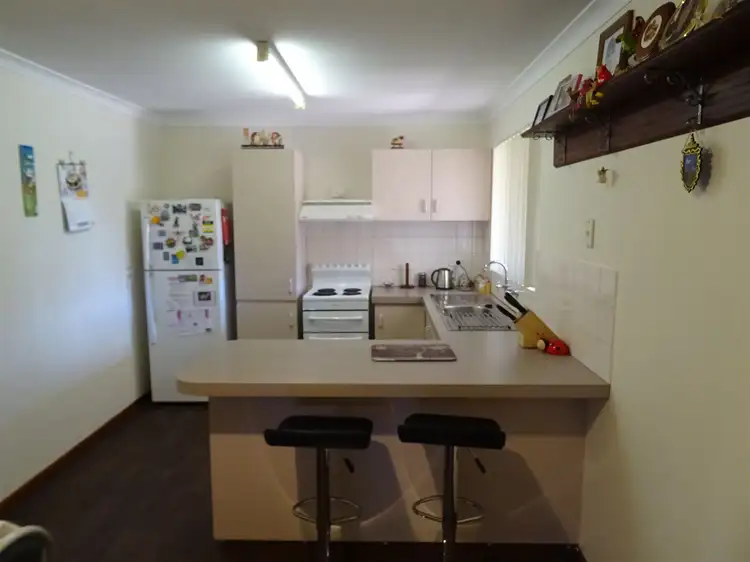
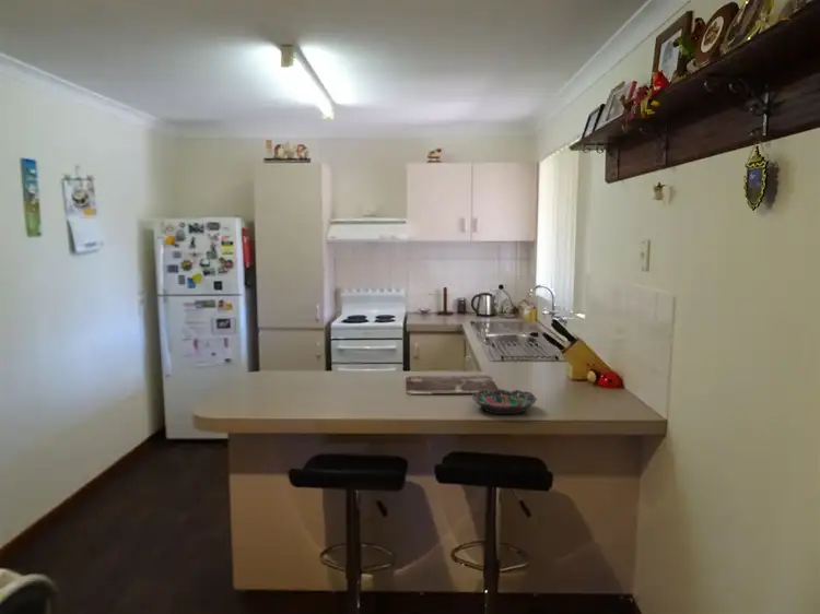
+ bowl [471,388,538,415]
